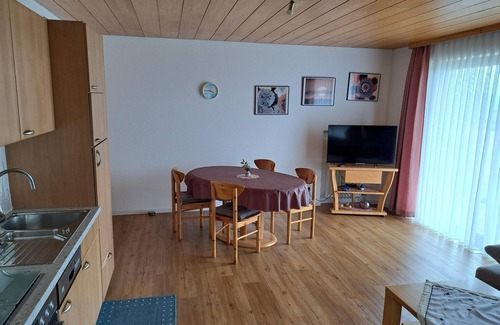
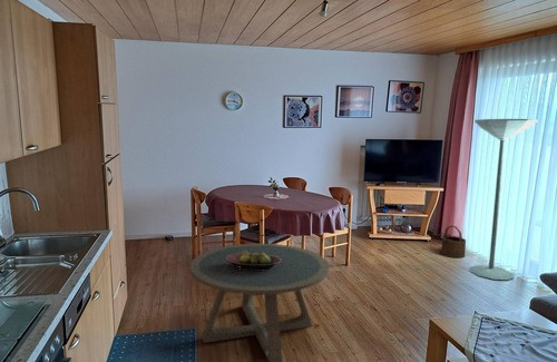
+ fruit bowl [226,251,281,270]
+ floor lamp [468,118,539,281]
+ wooden bucket [440,225,467,258]
+ coffee table [189,243,330,362]
